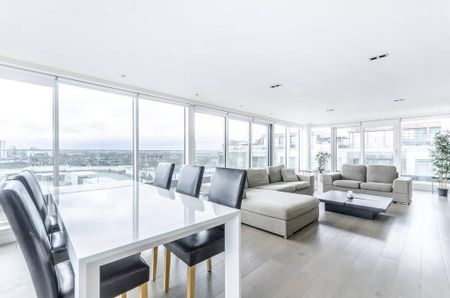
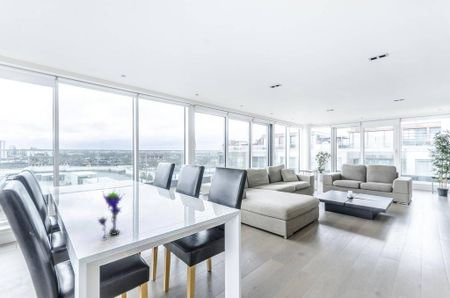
+ flower [96,188,125,239]
